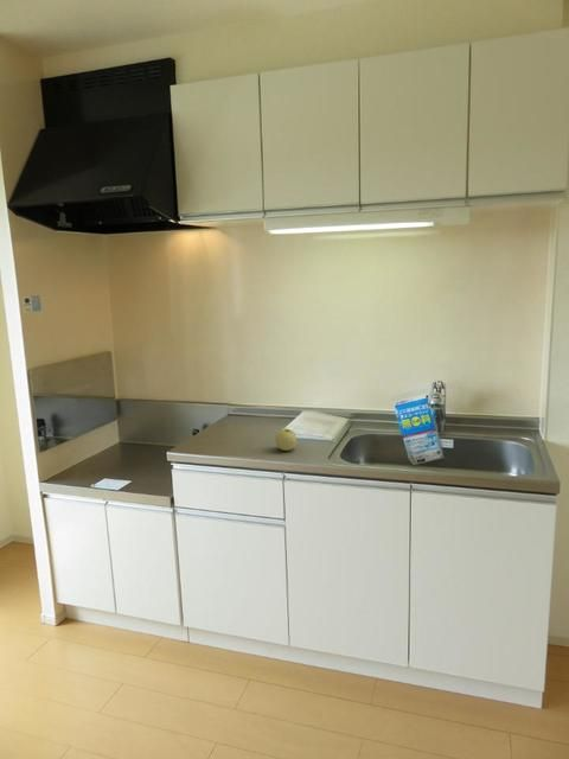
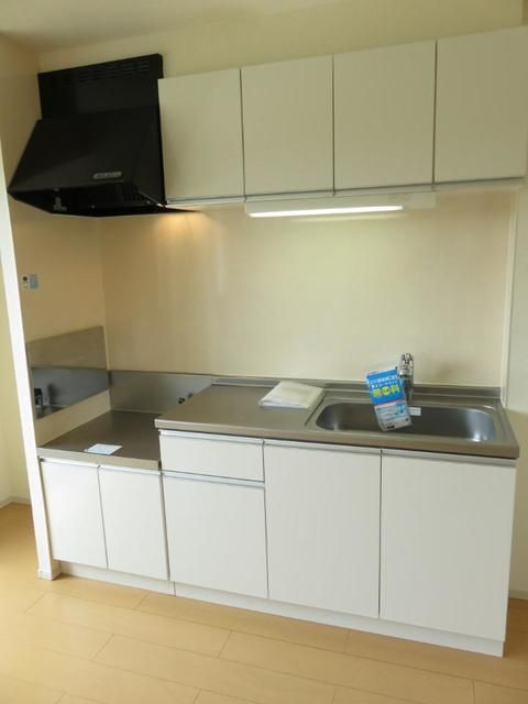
- apple [274,427,298,452]
